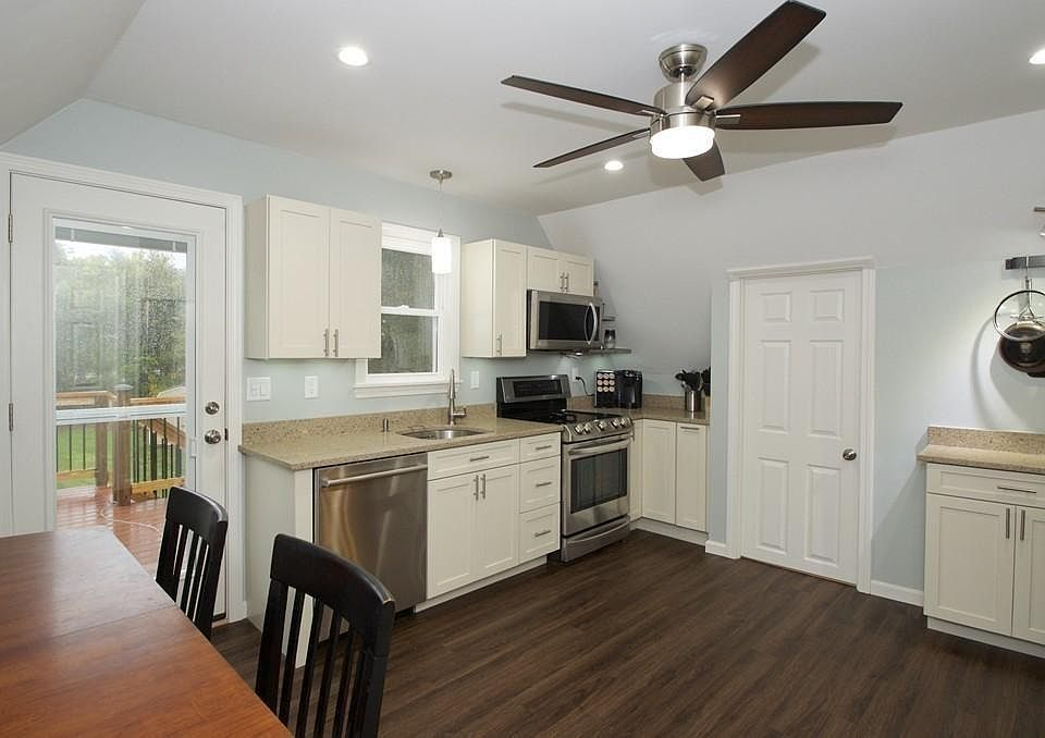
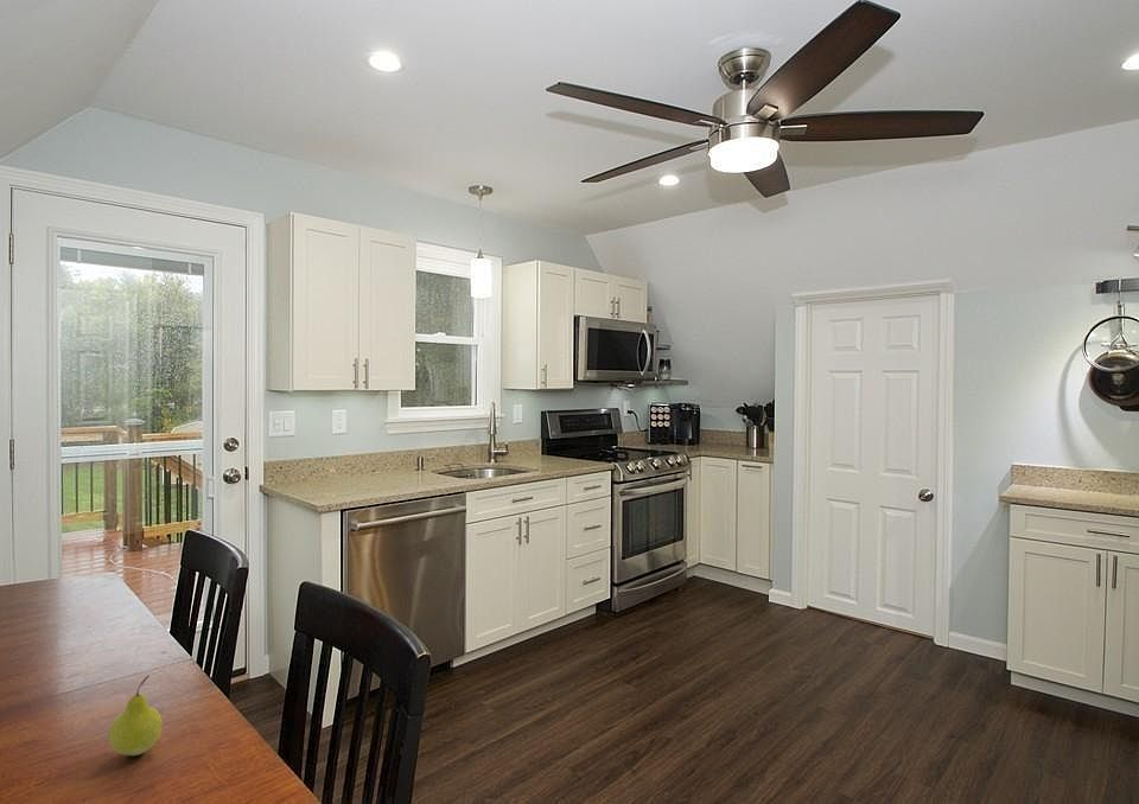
+ fruit [108,675,163,757]
